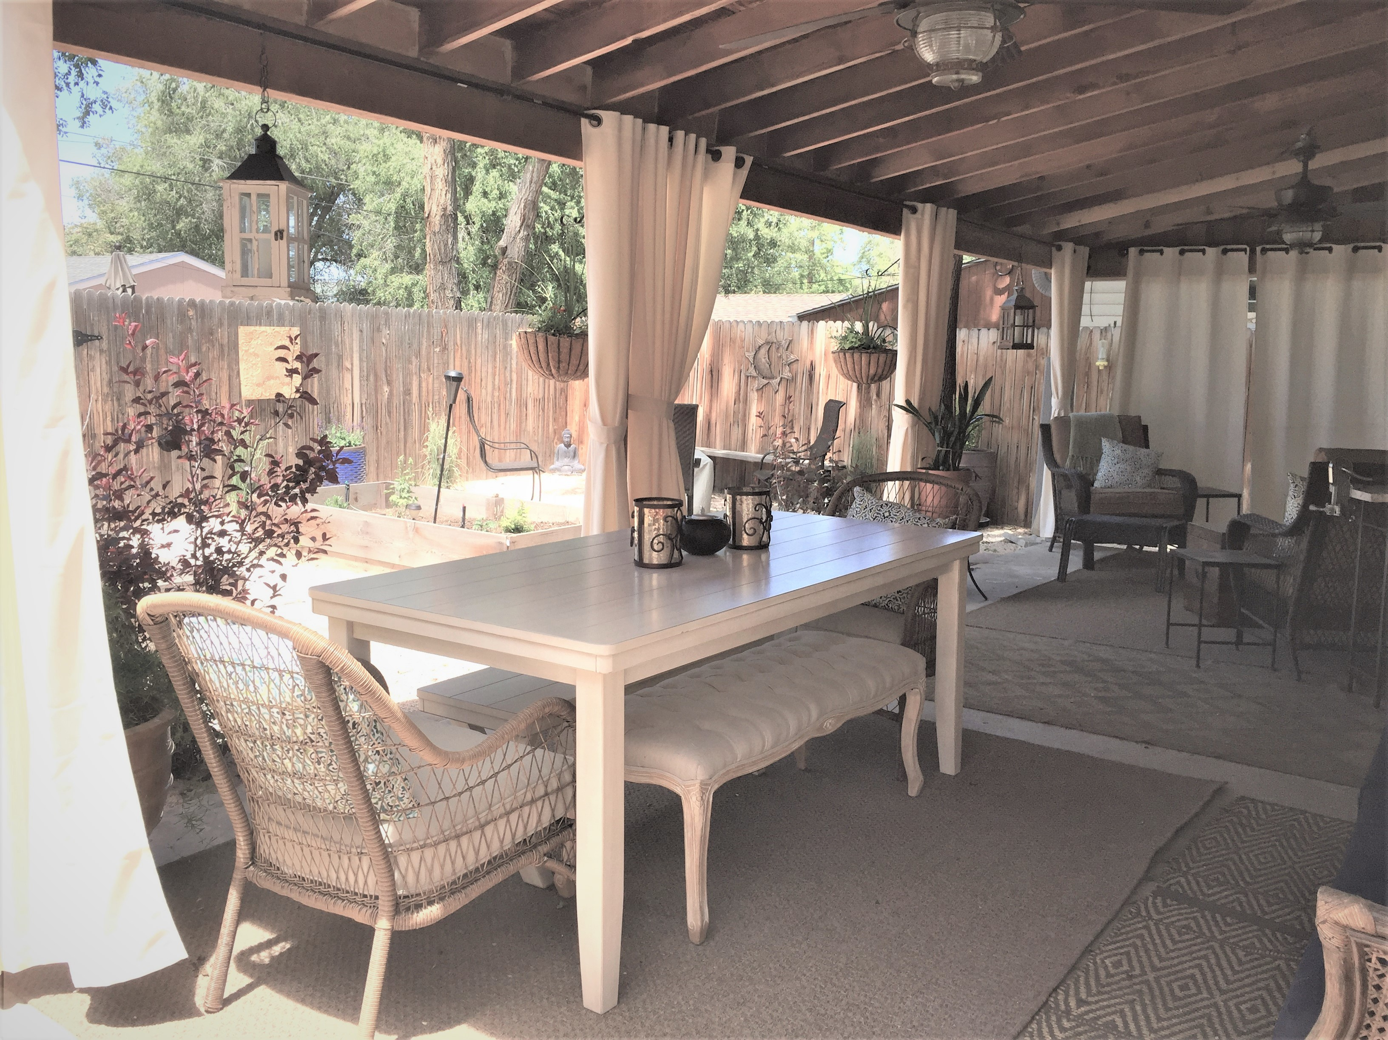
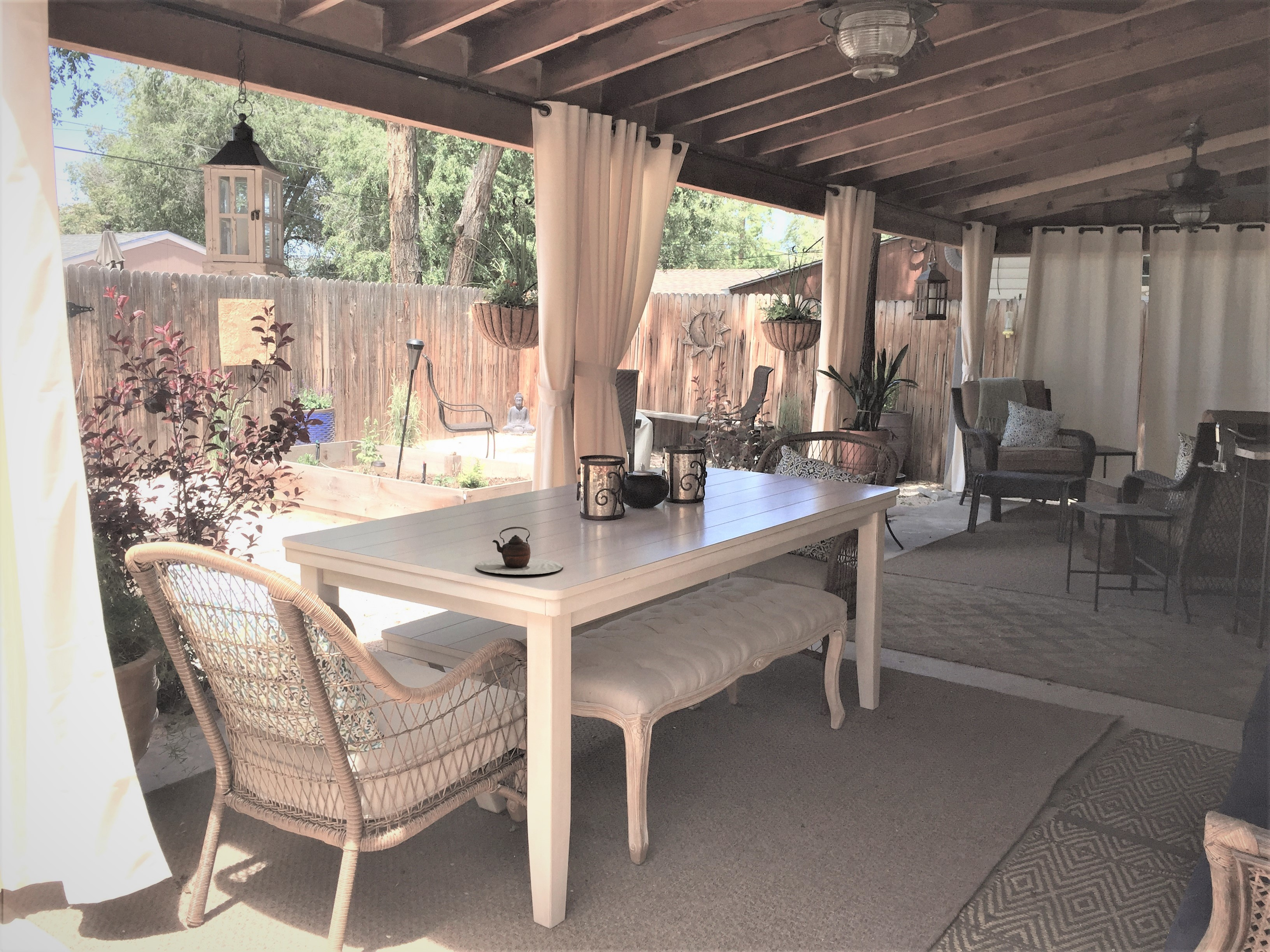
+ teapot [475,527,563,575]
